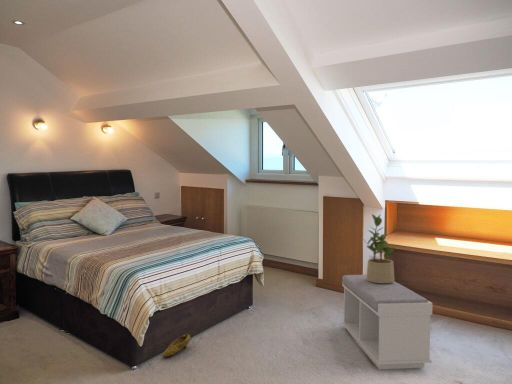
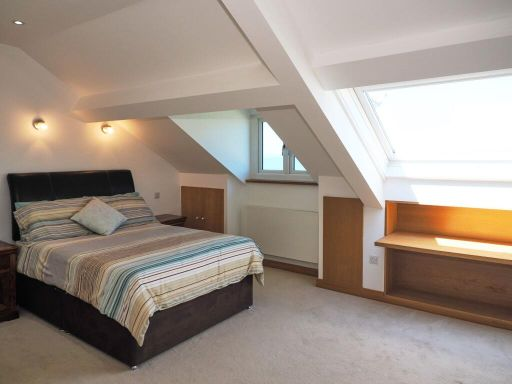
- potted plant [362,213,397,283]
- bench [341,273,433,370]
- shoe [161,333,192,358]
